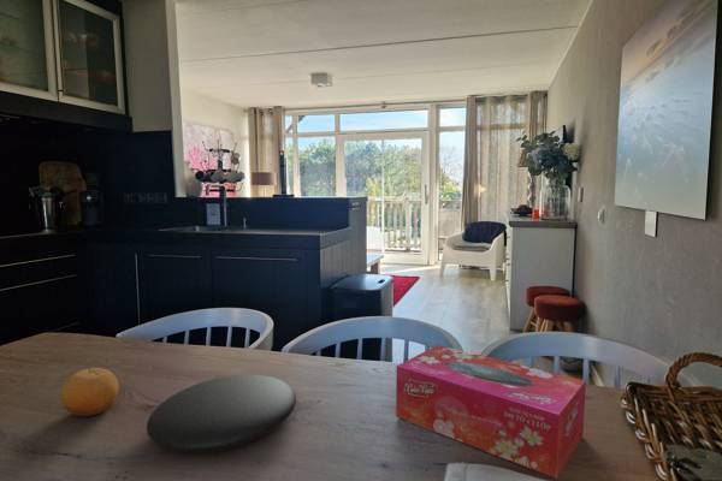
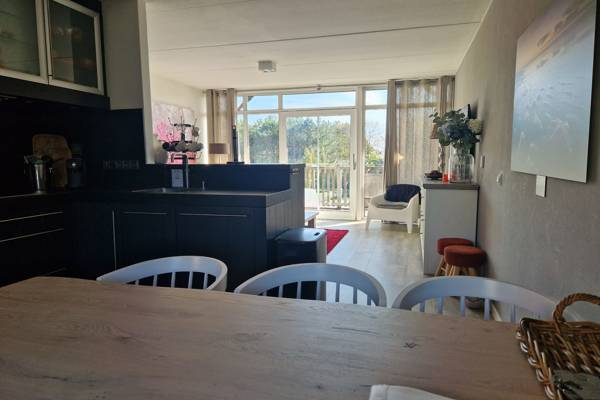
- tissue box [395,344,587,480]
- plate [146,374,297,453]
- fruit [59,367,120,417]
